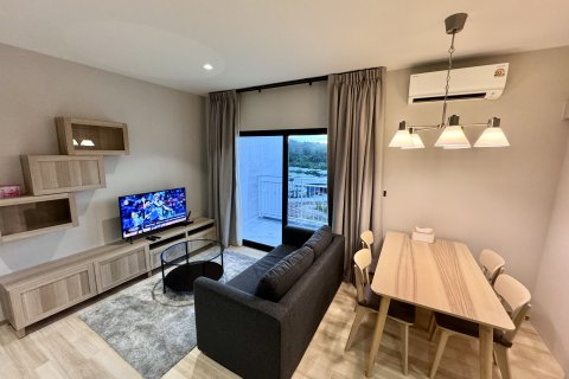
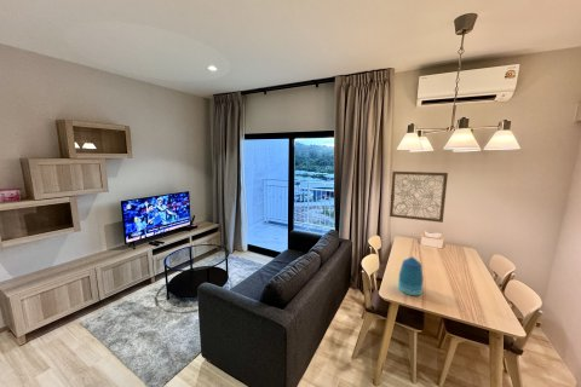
+ vase [397,255,424,296]
+ wall art [389,171,449,224]
